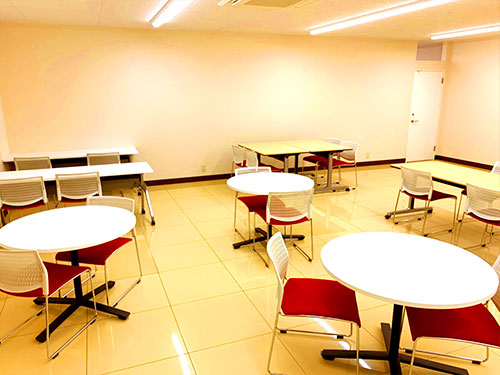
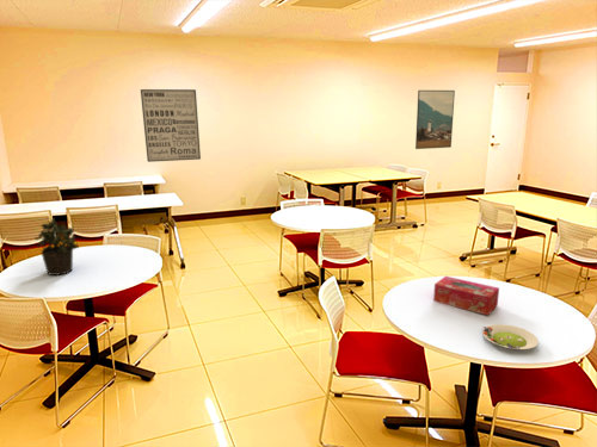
+ wall art [140,88,202,163]
+ potted plant [33,217,80,277]
+ tissue box [432,275,500,316]
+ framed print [414,89,456,150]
+ salad plate [481,323,540,350]
